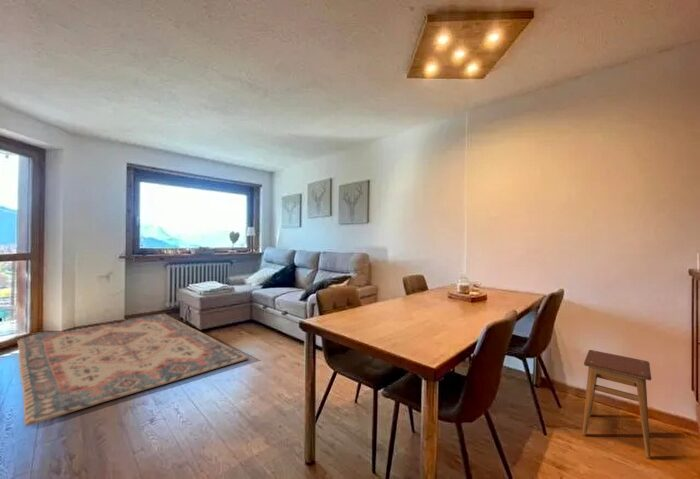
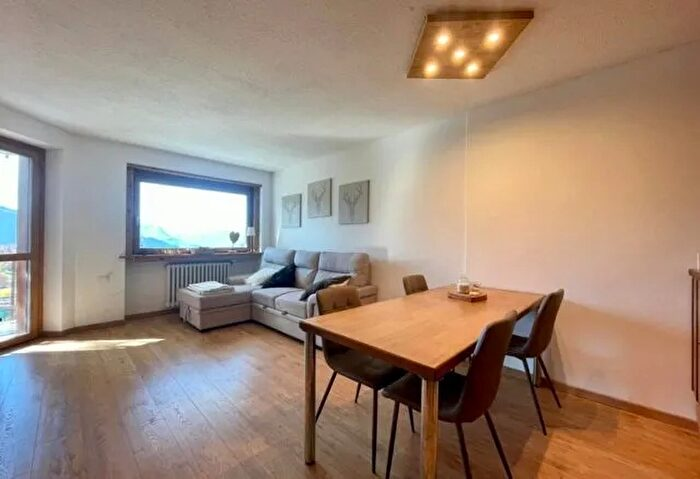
- rug [16,313,251,427]
- stool [581,349,653,459]
